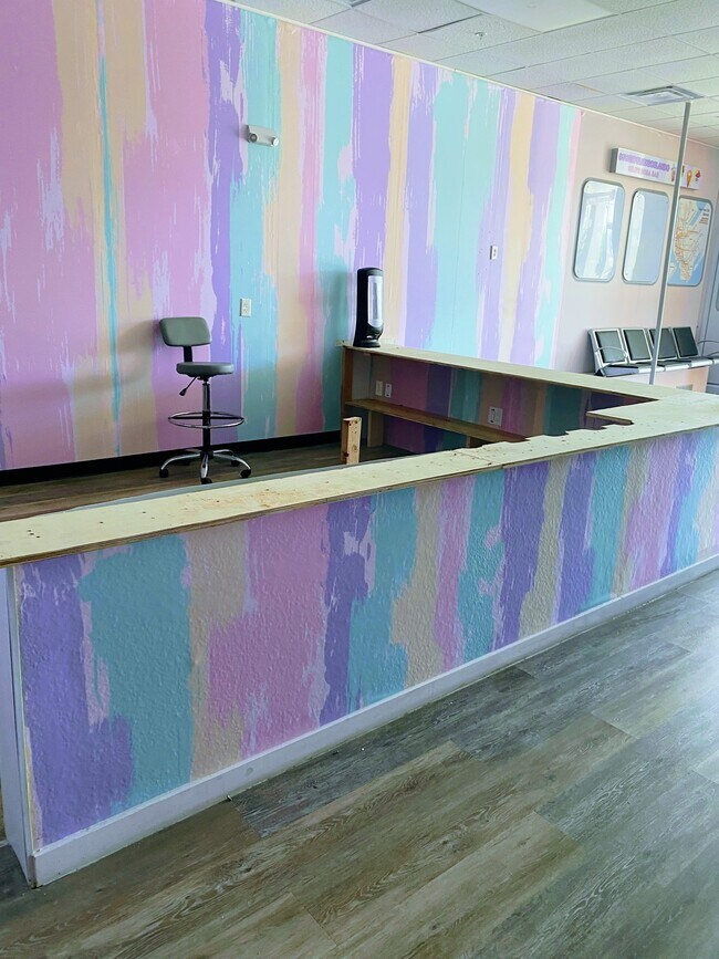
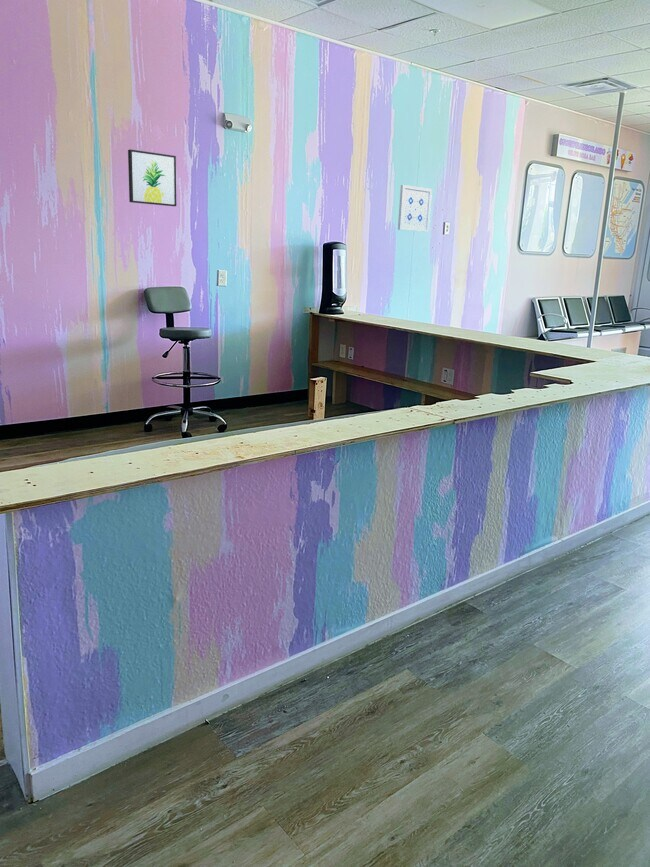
+ wall art [127,148,177,207]
+ wall art [397,184,433,233]
